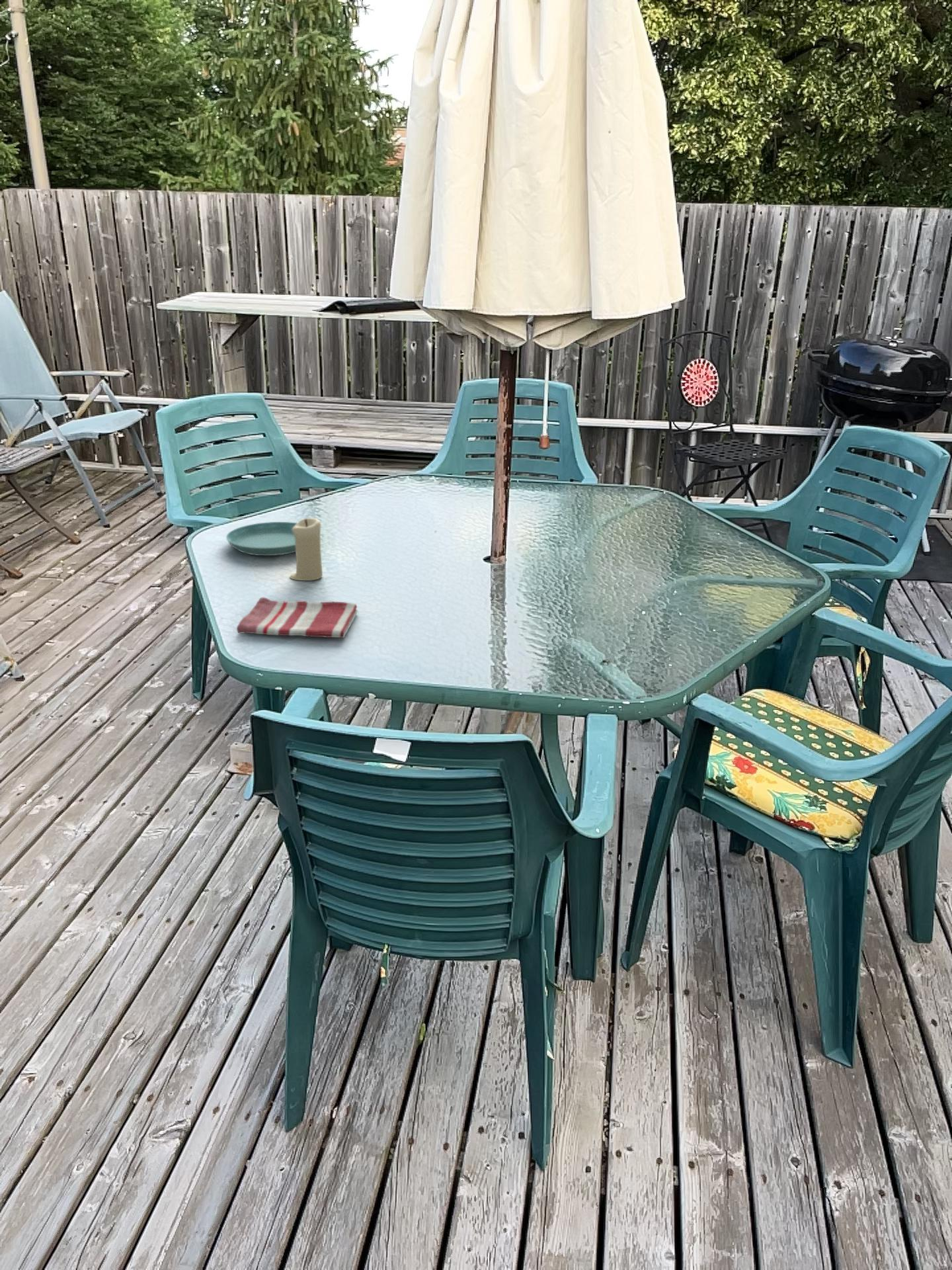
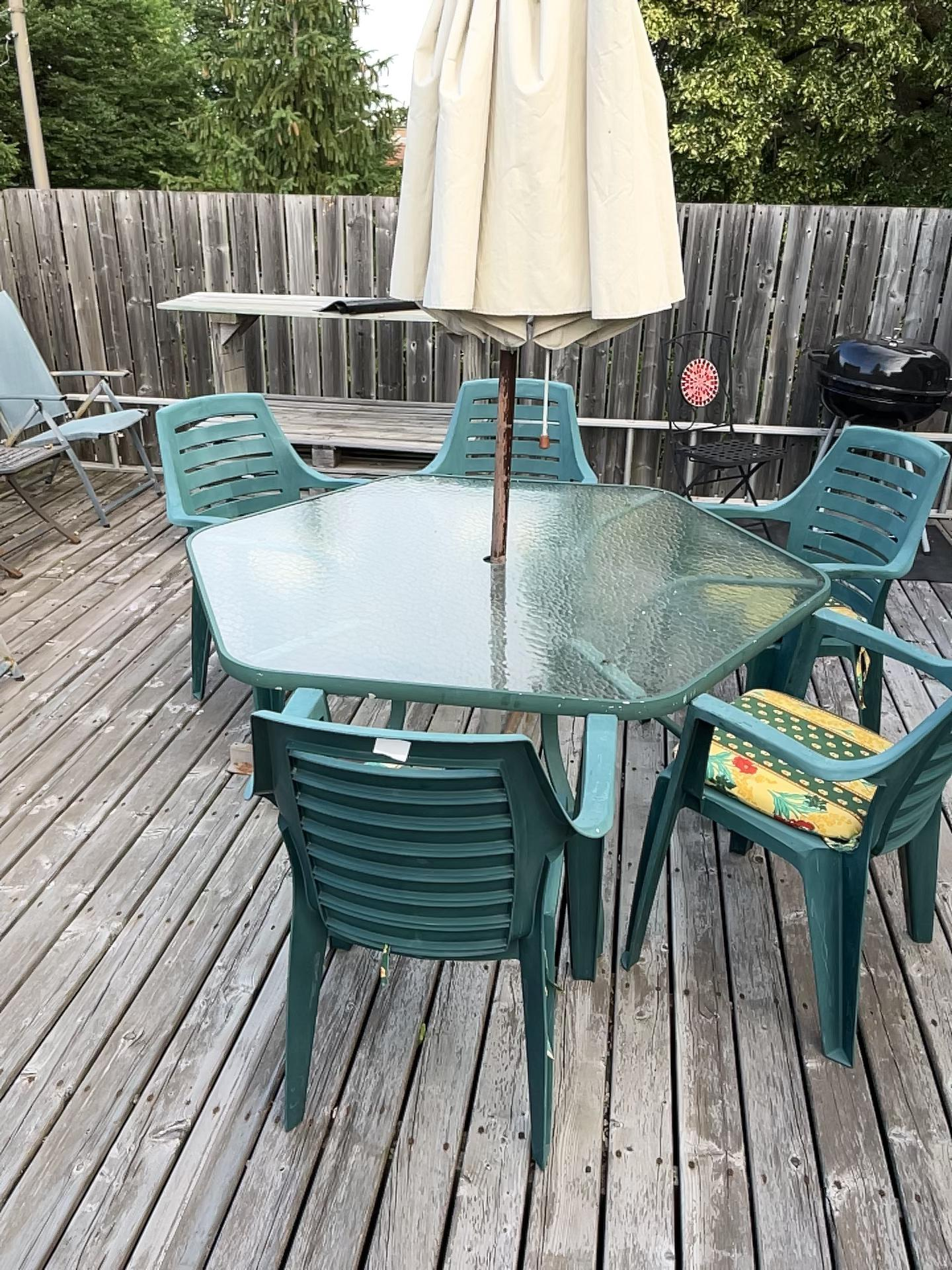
- candle [289,517,323,581]
- saucer [225,521,297,556]
- dish towel [236,597,359,638]
